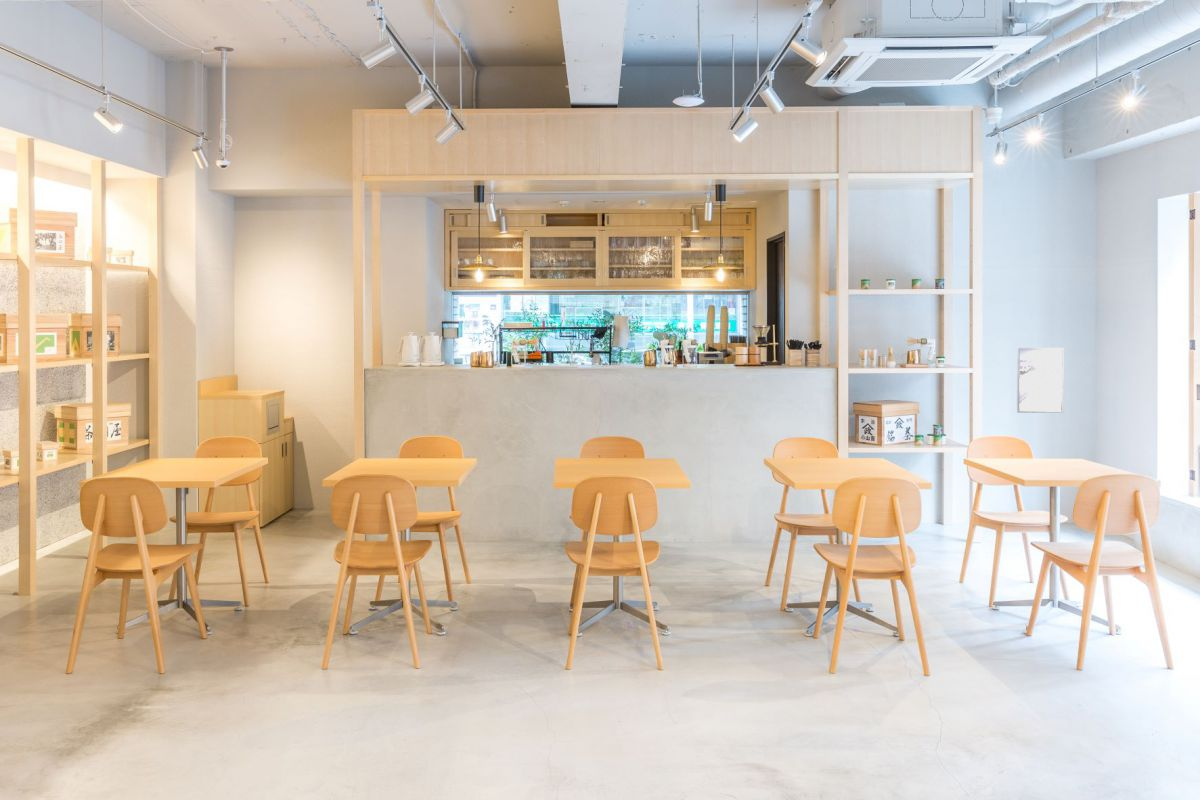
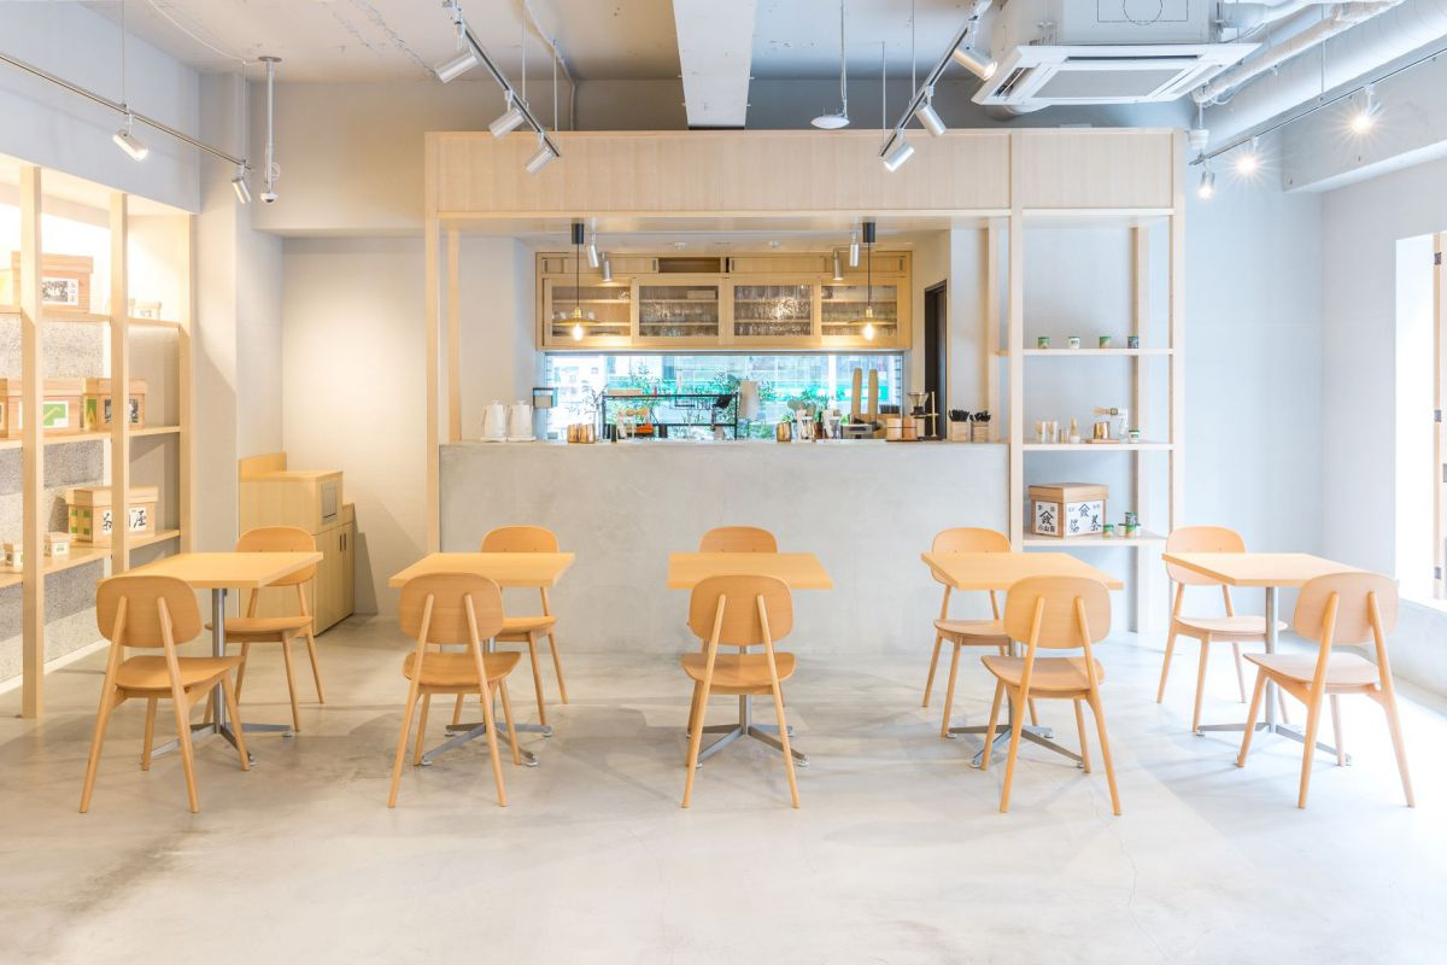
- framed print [1016,347,1065,414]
